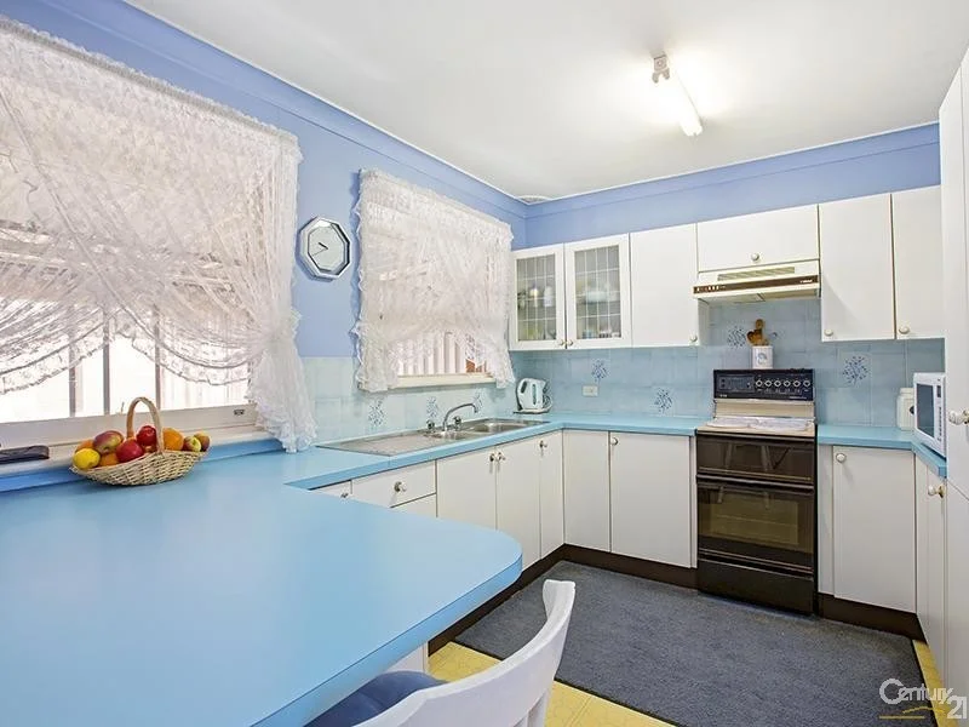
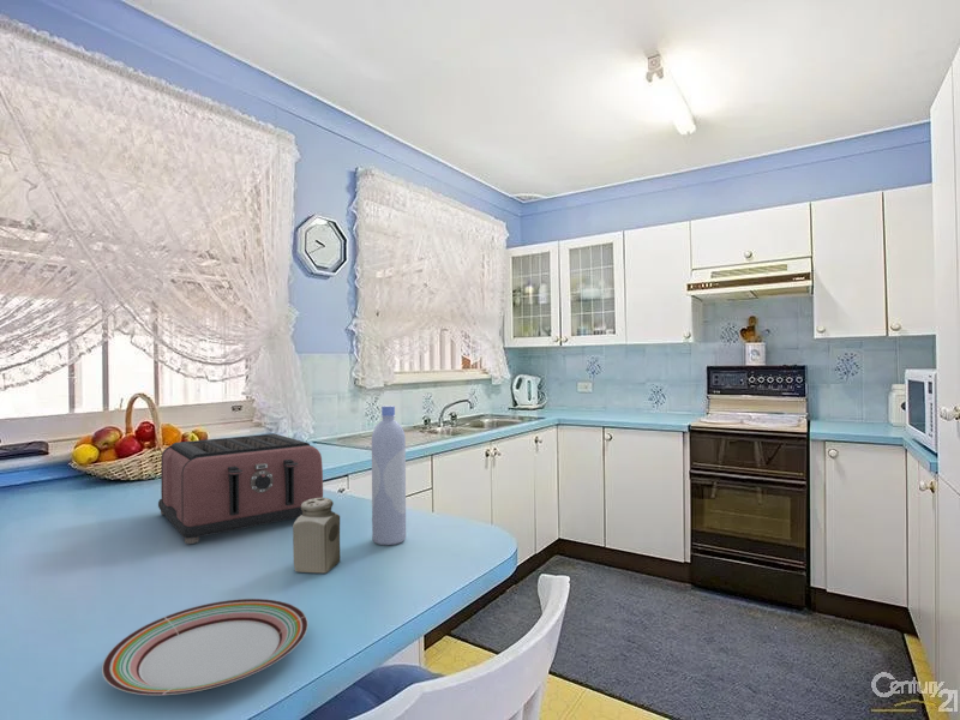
+ plate [101,598,310,696]
+ toaster [157,432,324,545]
+ bottle [371,404,407,546]
+ salt shaker [292,497,341,574]
